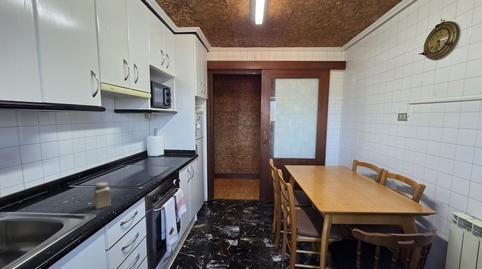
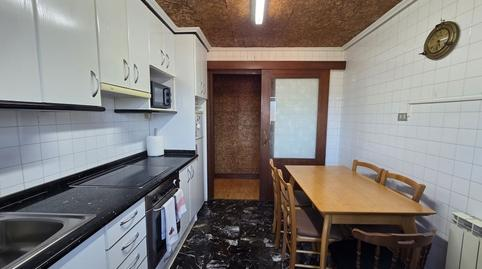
- salt shaker [93,181,112,210]
